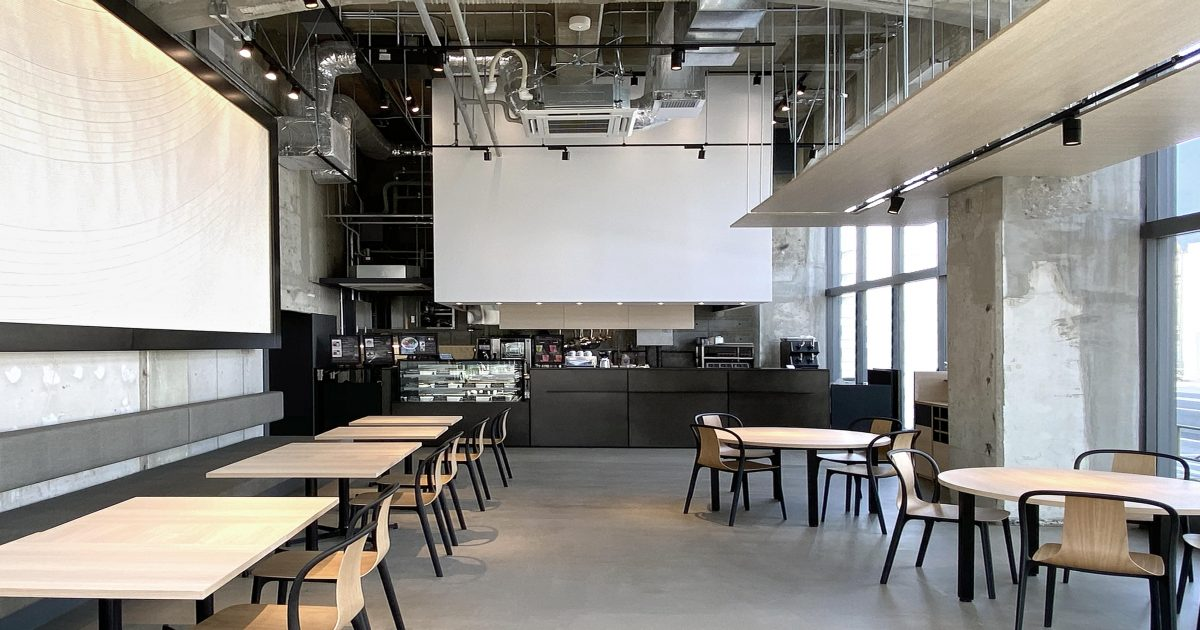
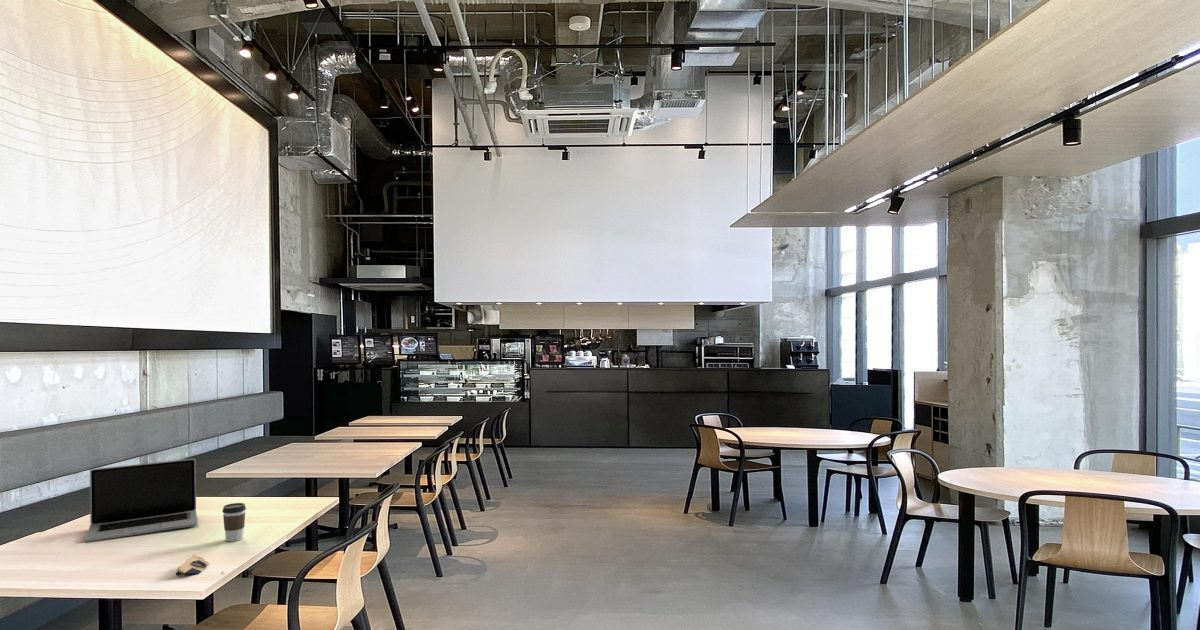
+ laptop [84,458,199,543]
+ computer mouse [175,554,224,576]
+ coffee cup [221,502,247,542]
